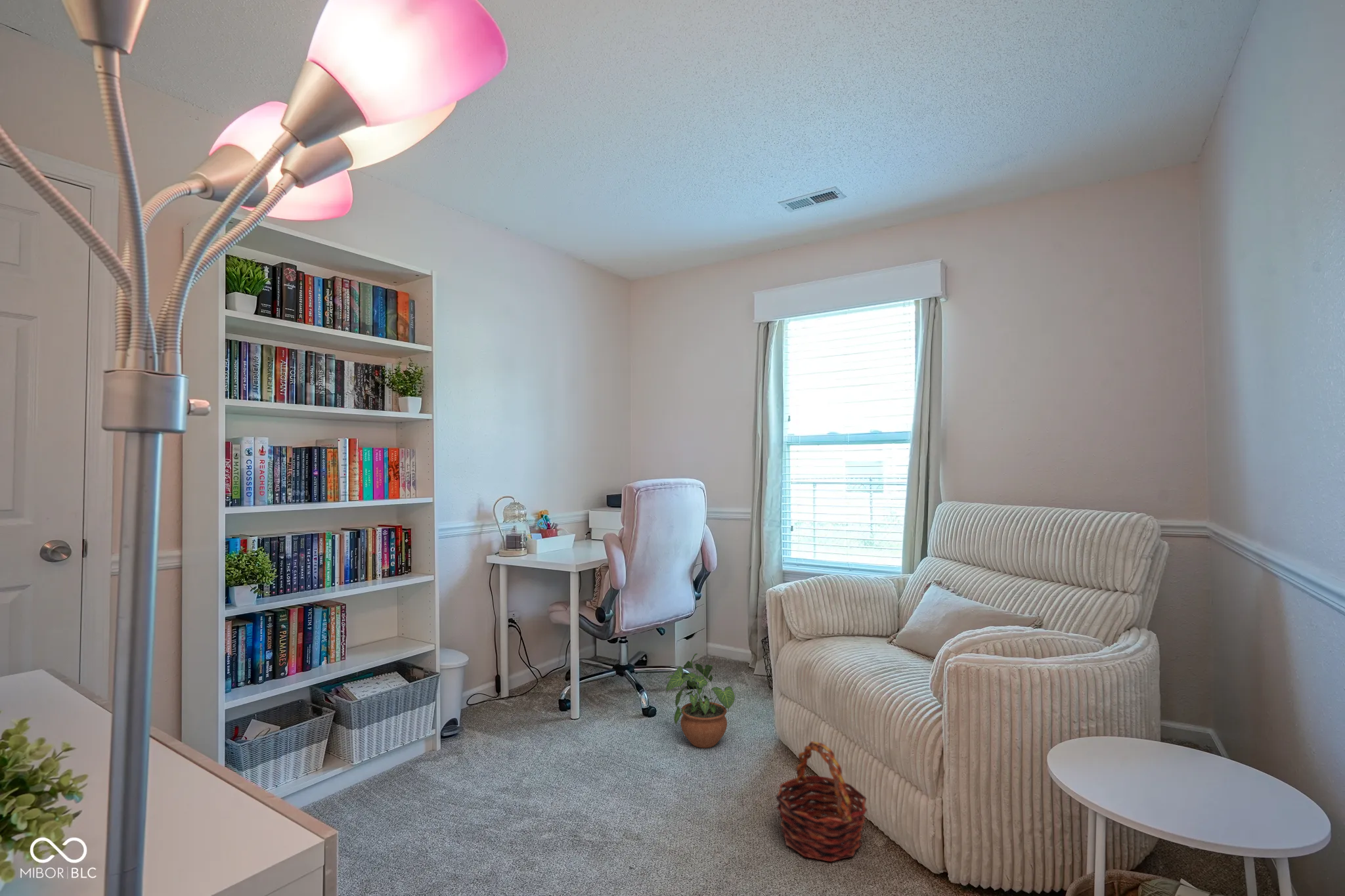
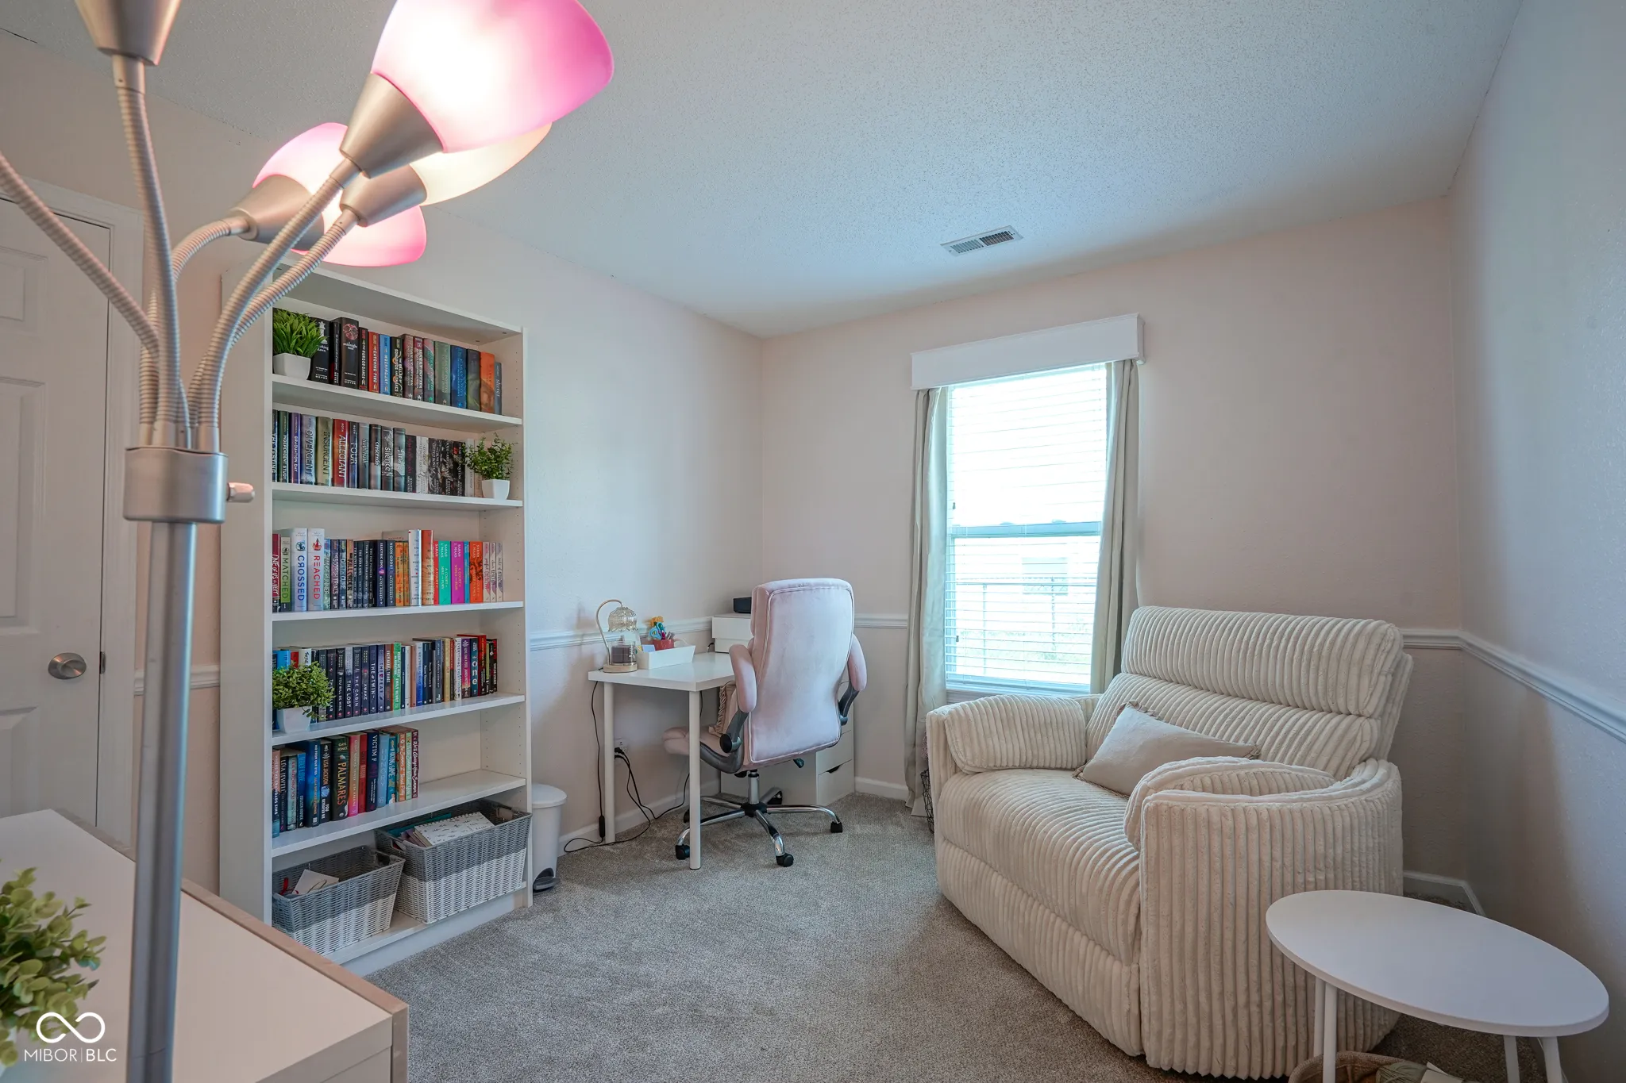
- potted plant [665,653,736,749]
- basket [775,740,868,862]
